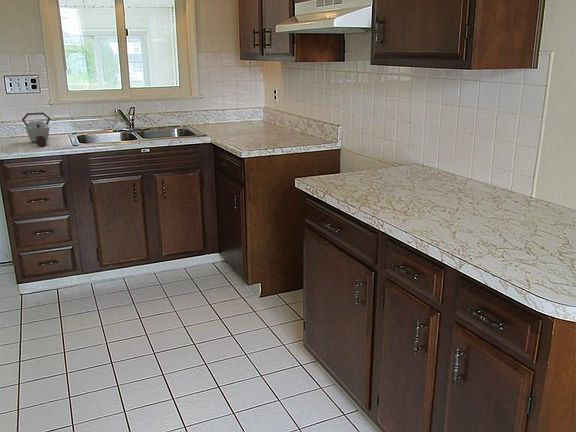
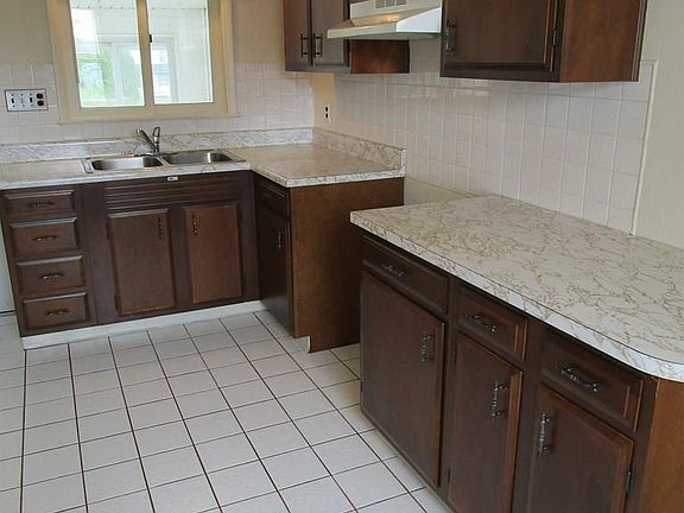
- kettle [21,112,52,147]
